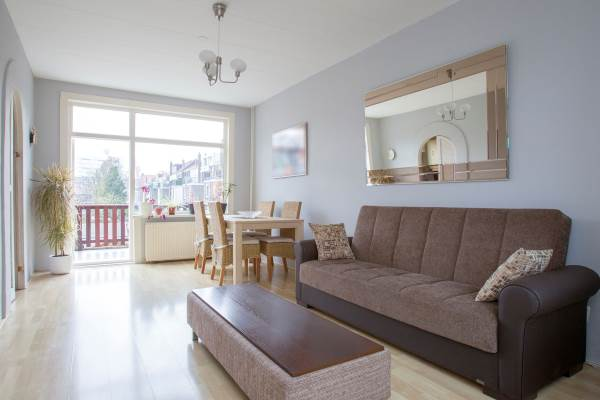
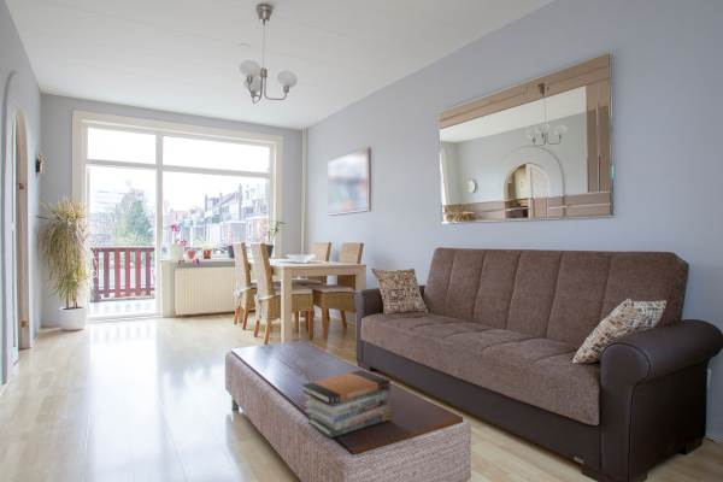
+ book stack [301,369,392,439]
